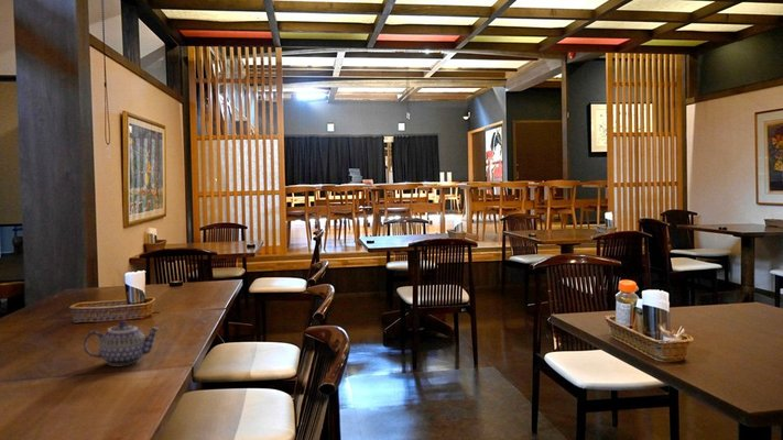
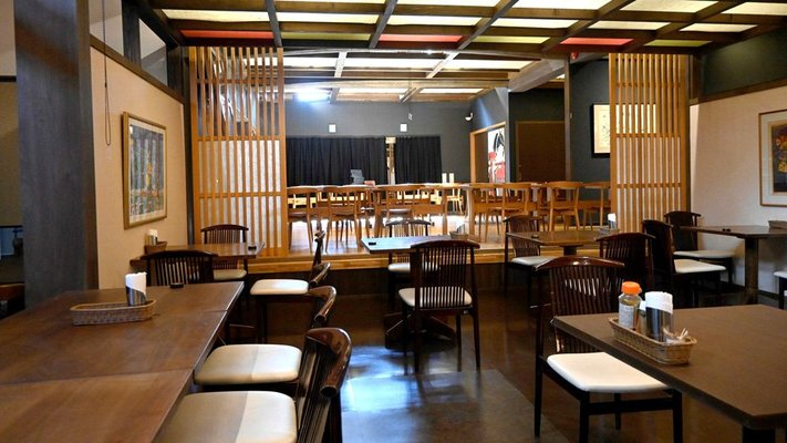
- teapot [83,320,161,367]
